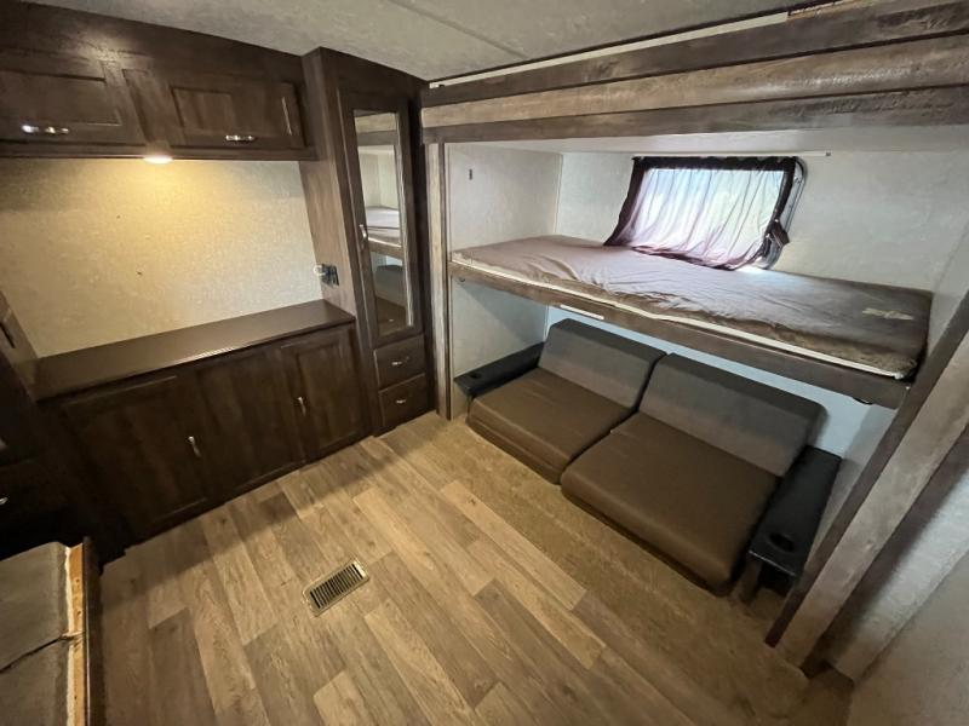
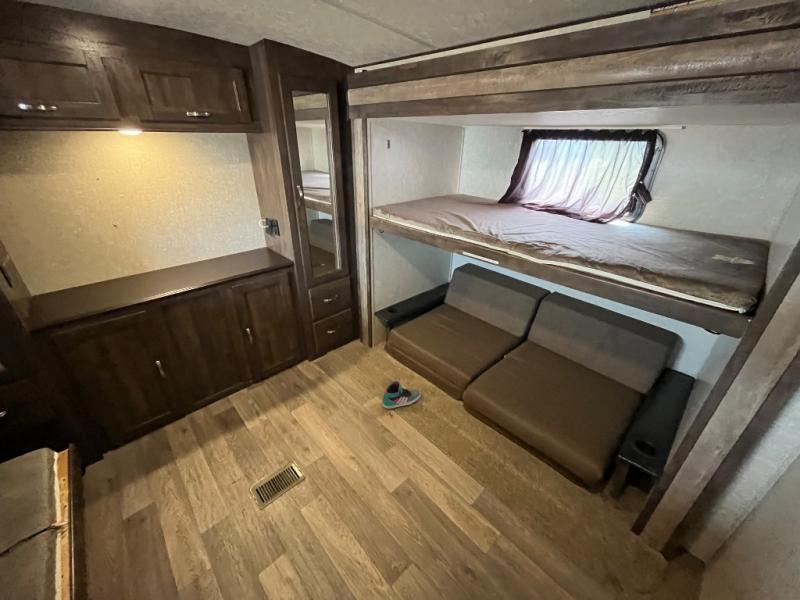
+ sneaker [382,380,421,410]
